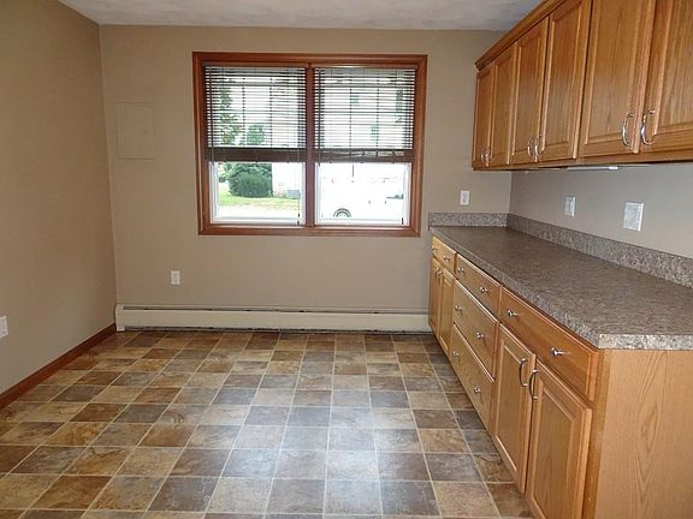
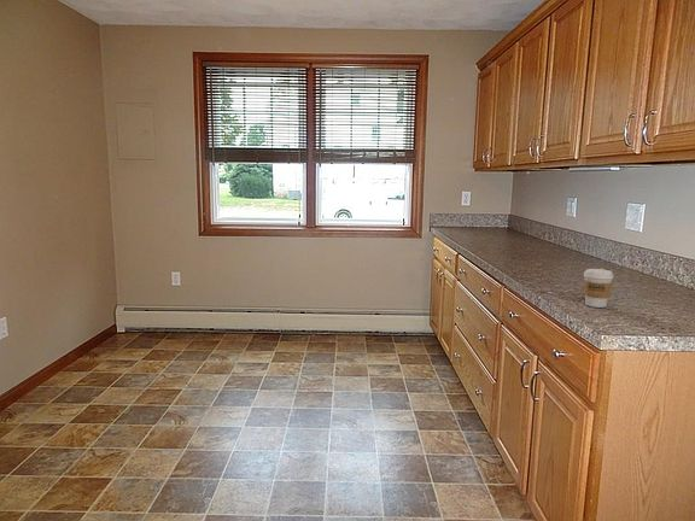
+ coffee cup [583,268,614,309]
